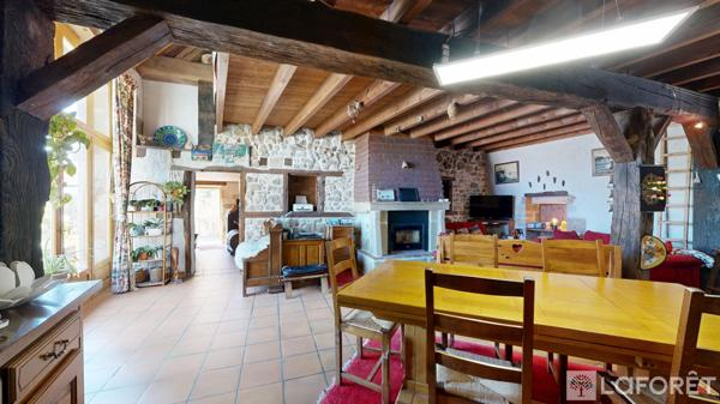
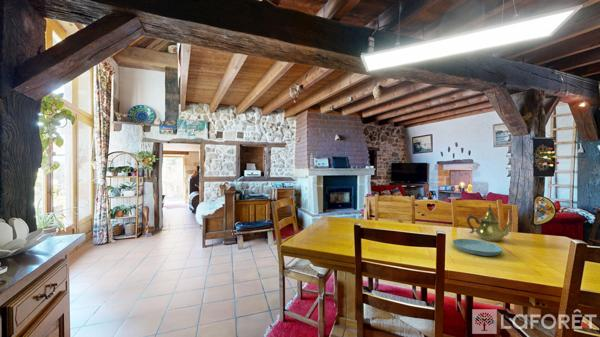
+ teapot [466,204,514,242]
+ saucer [452,238,504,257]
